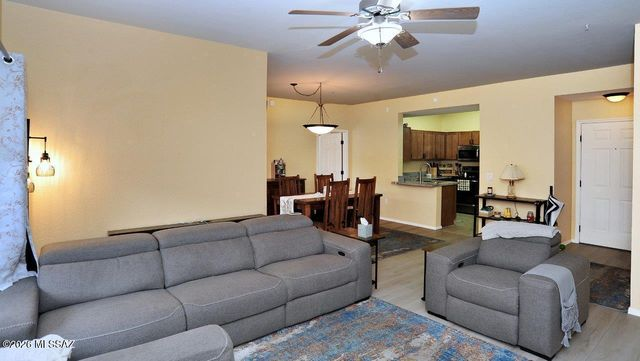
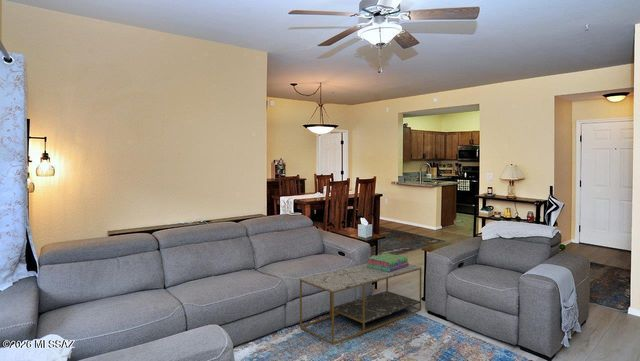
+ stack of books [366,252,410,272]
+ coffee table [299,263,423,346]
